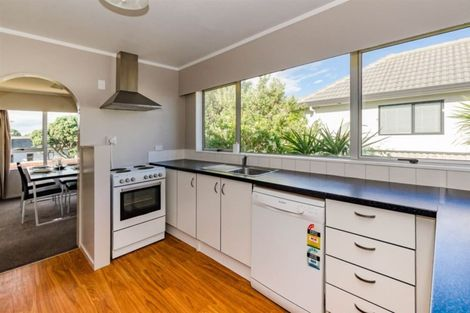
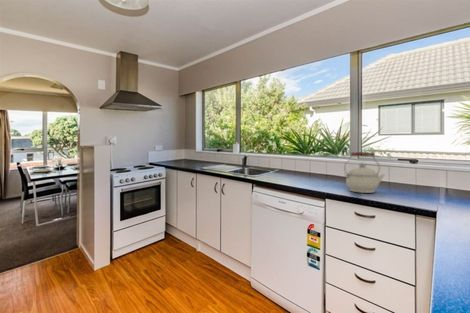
+ kettle [343,151,386,194]
